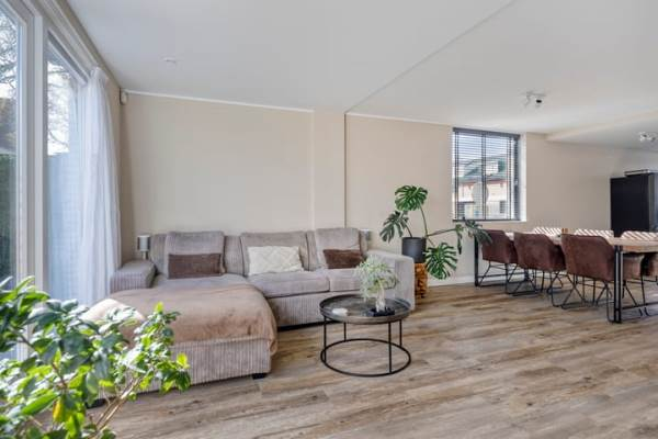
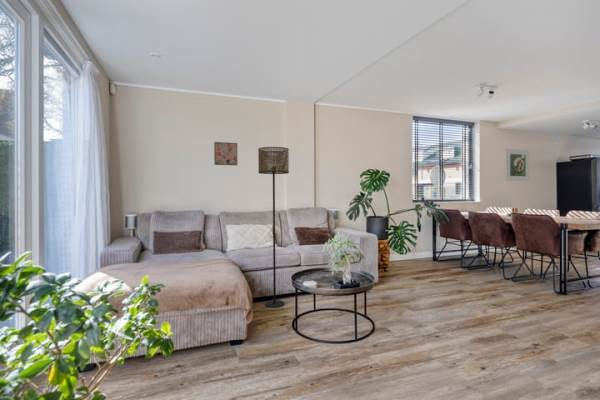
+ floor lamp [257,146,290,308]
+ wall art [213,141,238,166]
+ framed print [505,148,530,182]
